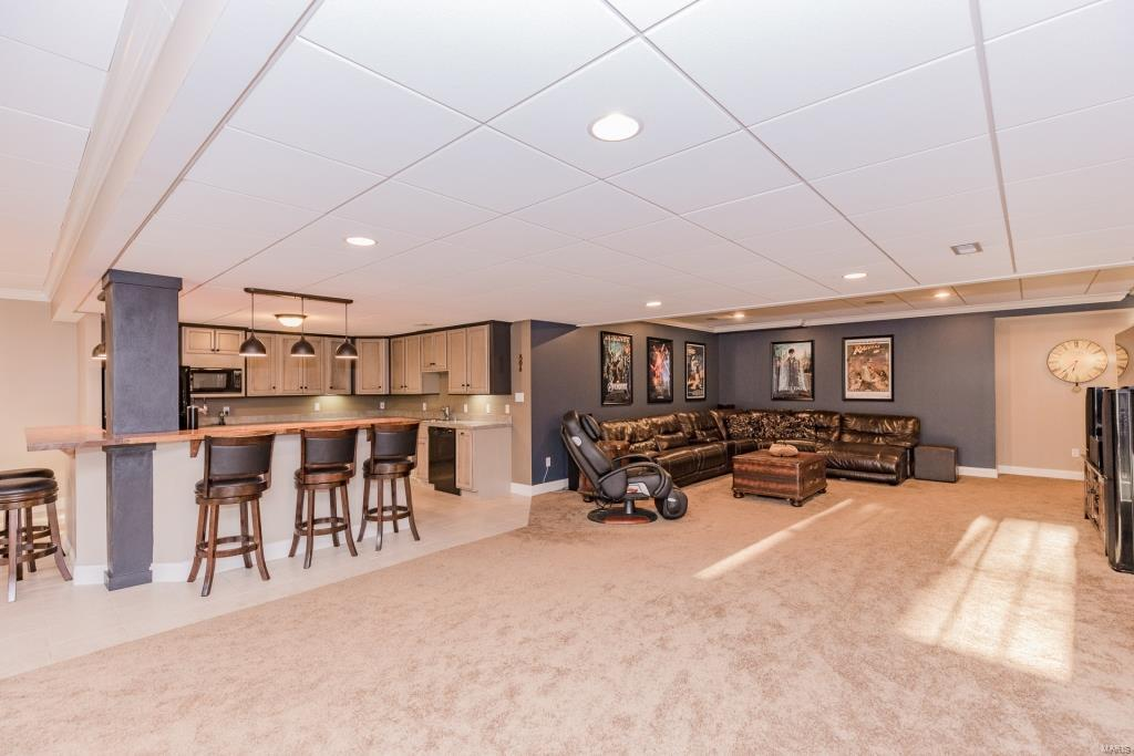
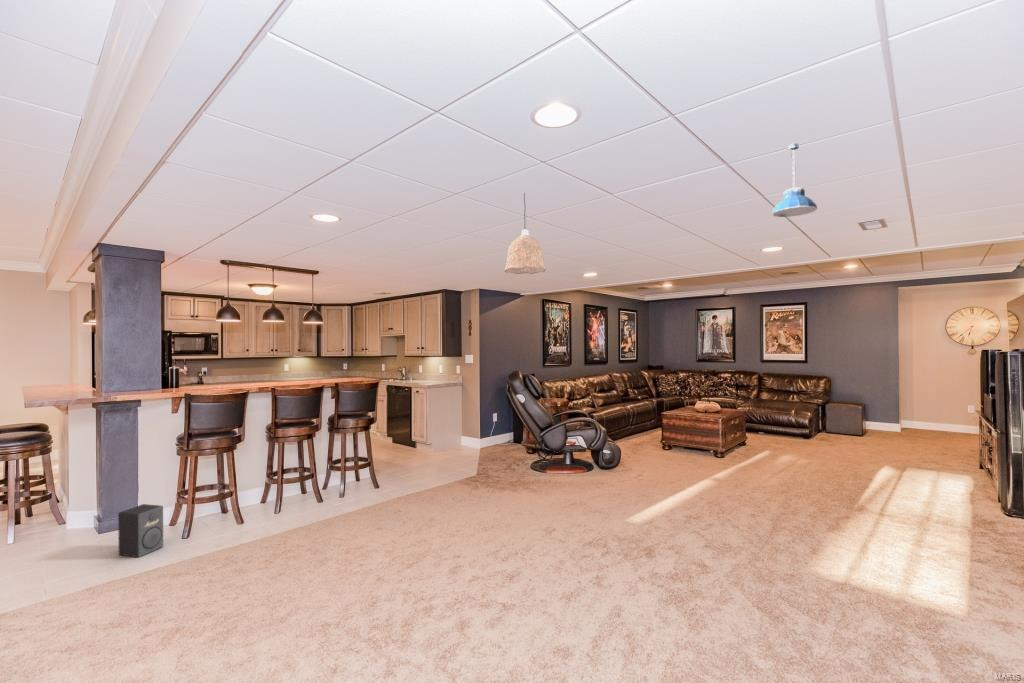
+ speaker [117,503,164,558]
+ pendant lamp [503,192,547,275]
+ pendant light [771,143,818,218]
